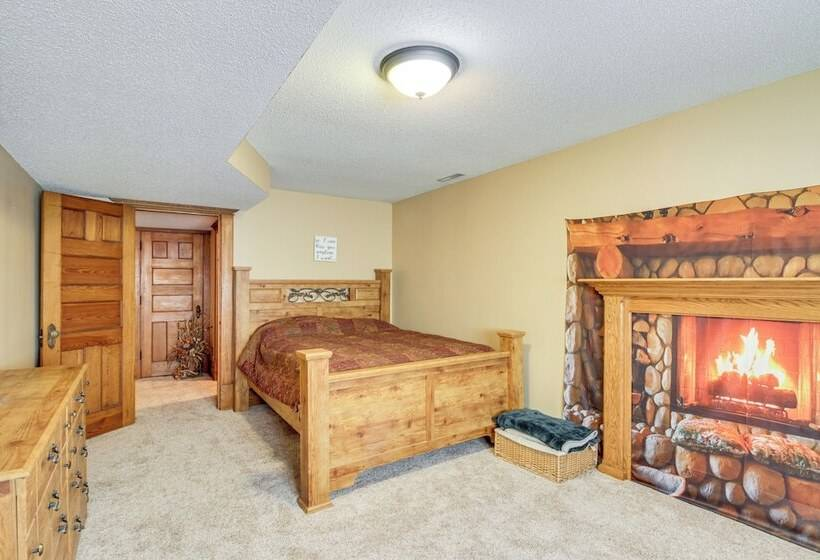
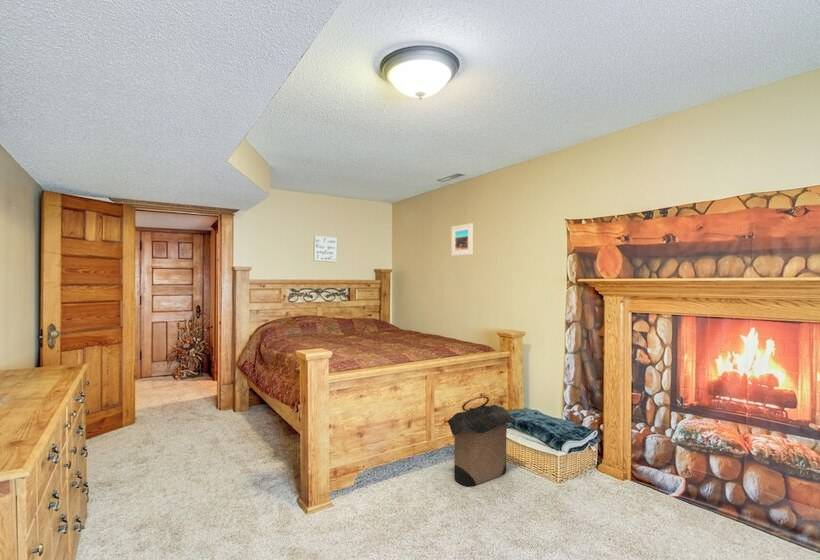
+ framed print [451,222,474,257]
+ laundry hamper [445,395,517,488]
